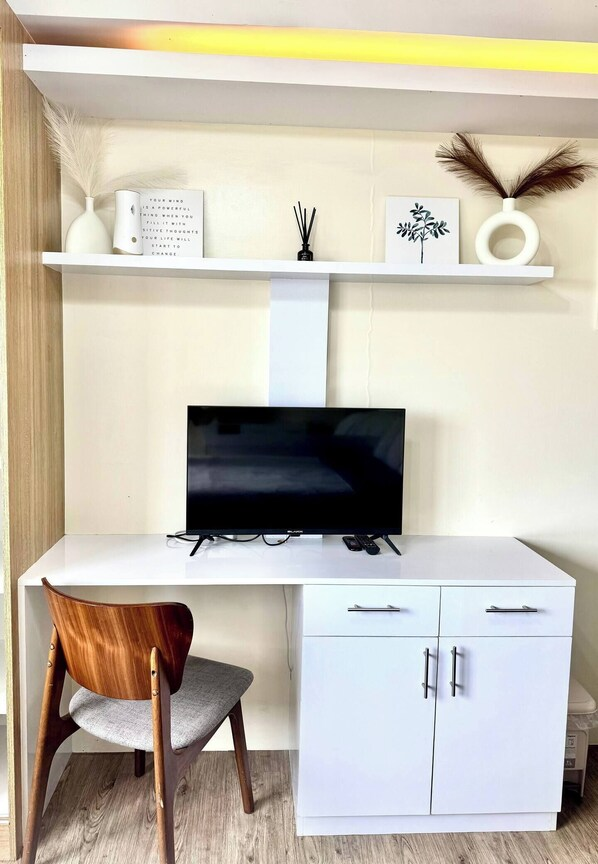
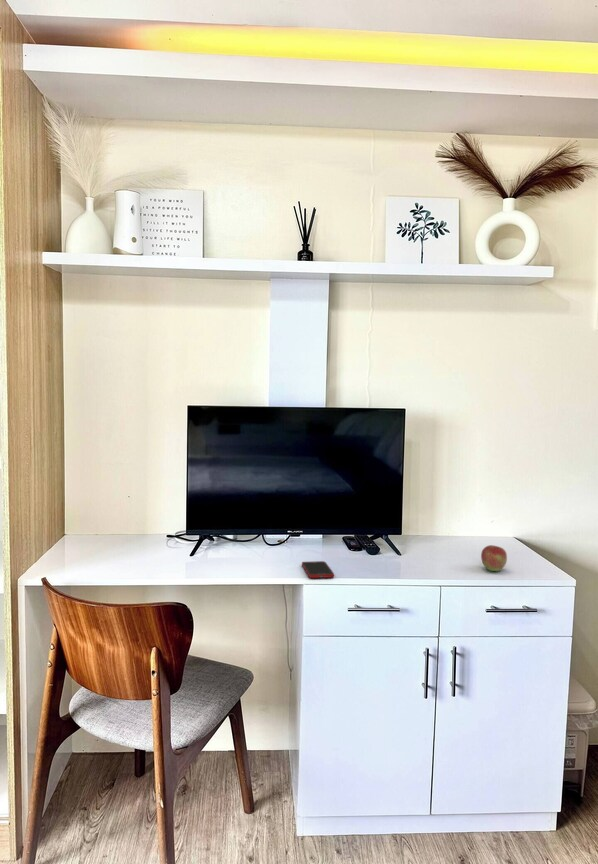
+ fruit [480,544,508,572]
+ cell phone [301,560,335,579]
